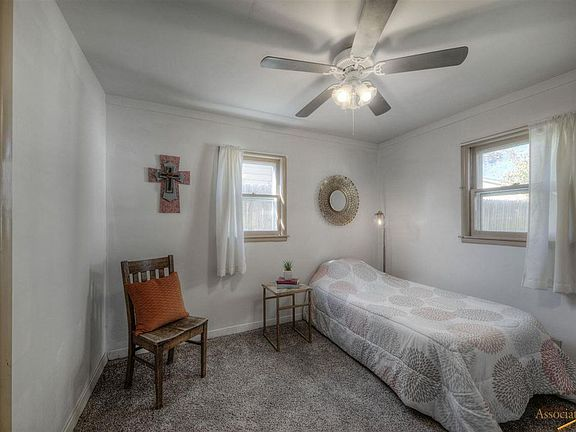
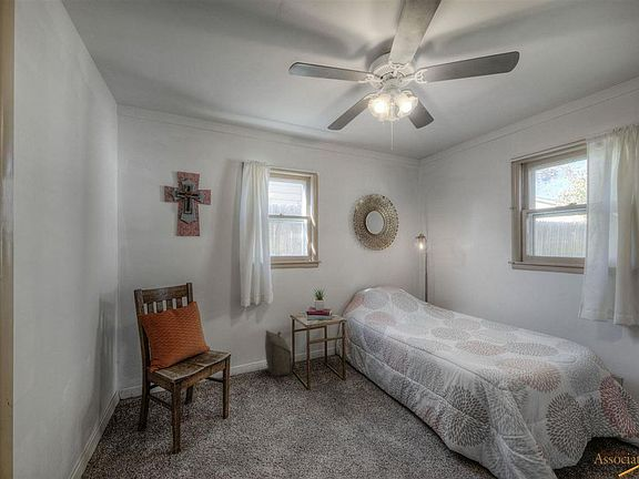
+ backpack [264,329,294,379]
